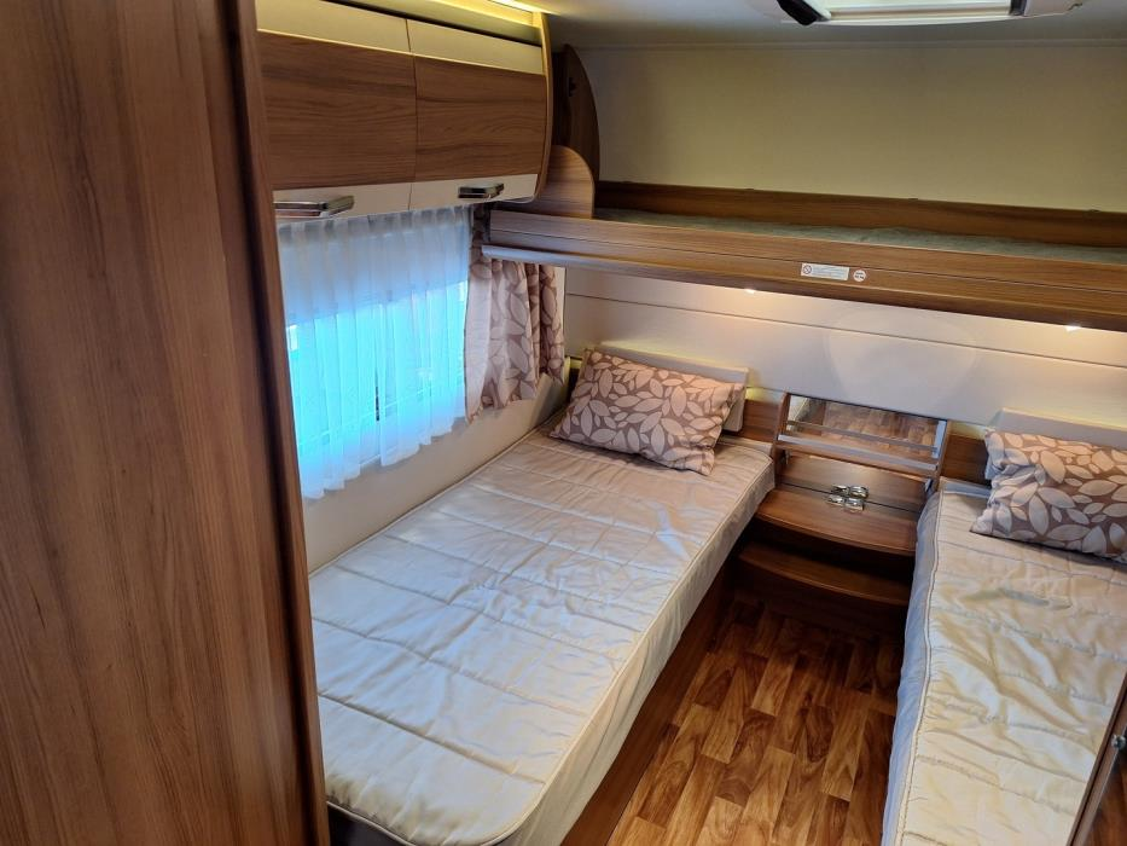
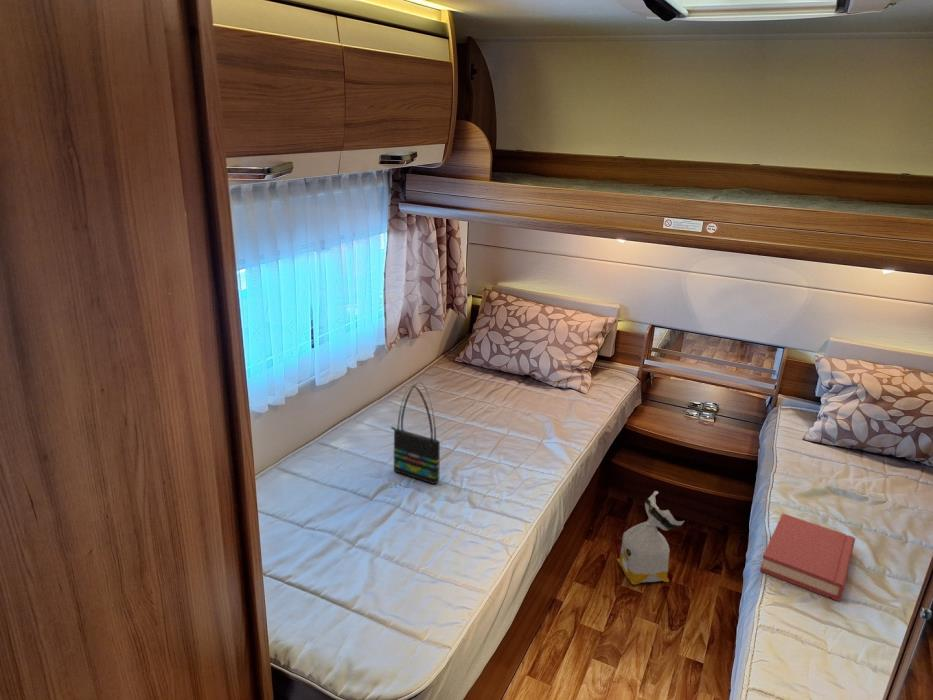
+ bag [616,490,685,585]
+ tote bag [390,381,441,485]
+ hardback book [759,512,856,602]
